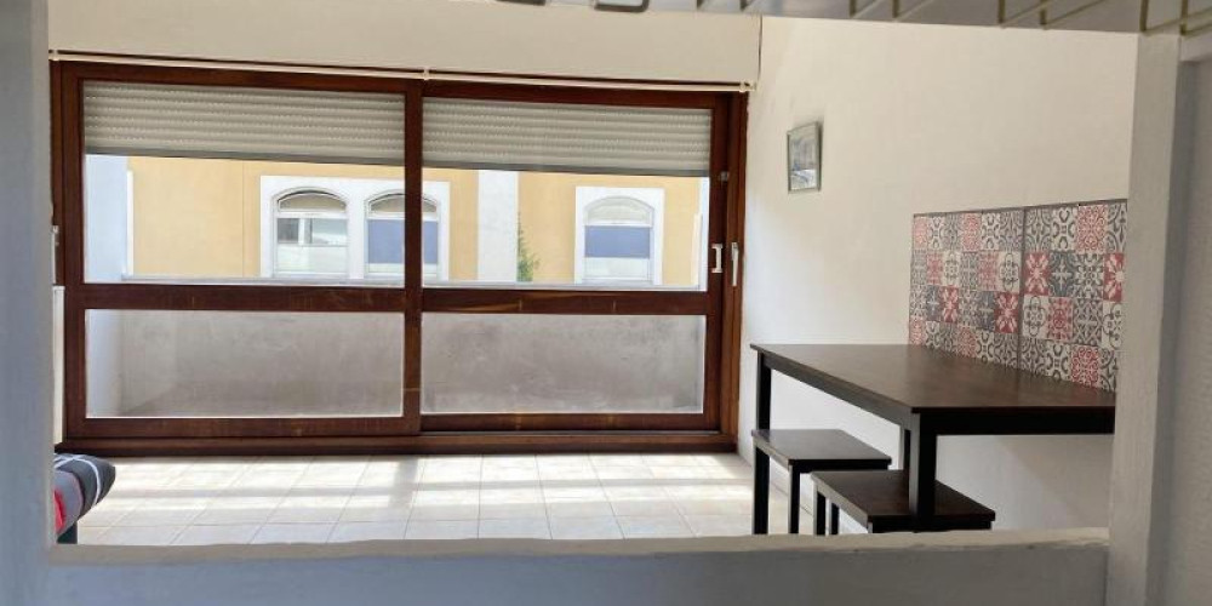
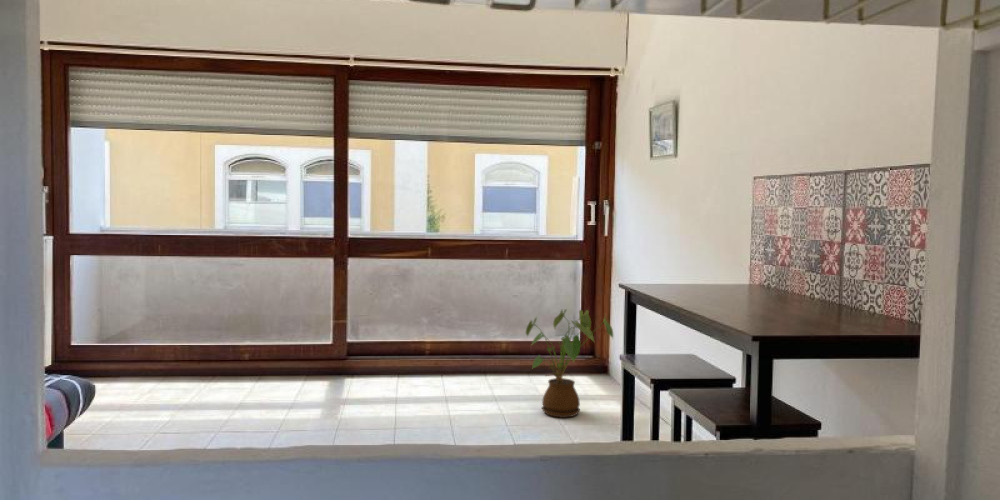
+ house plant [525,308,614,419]
